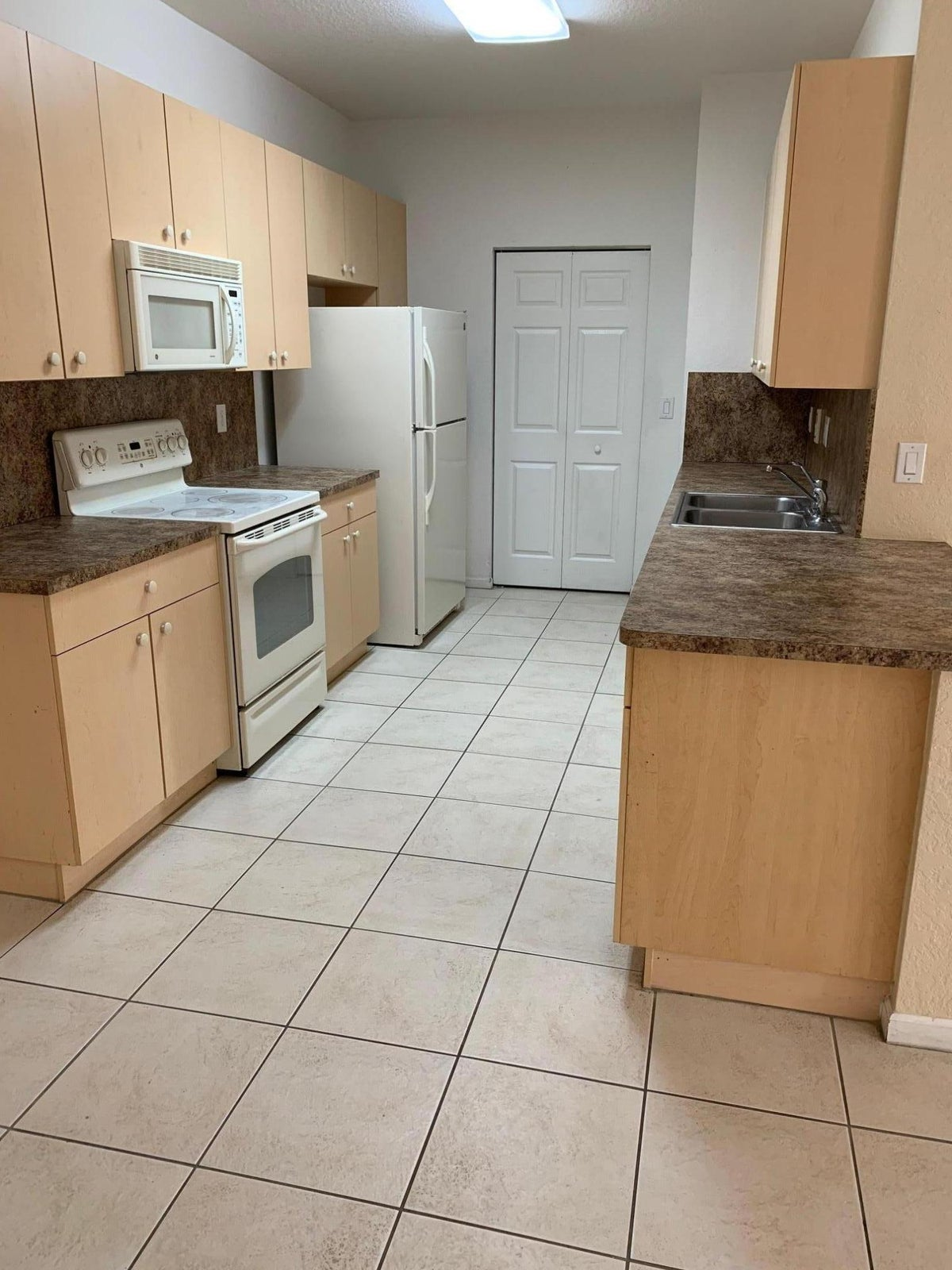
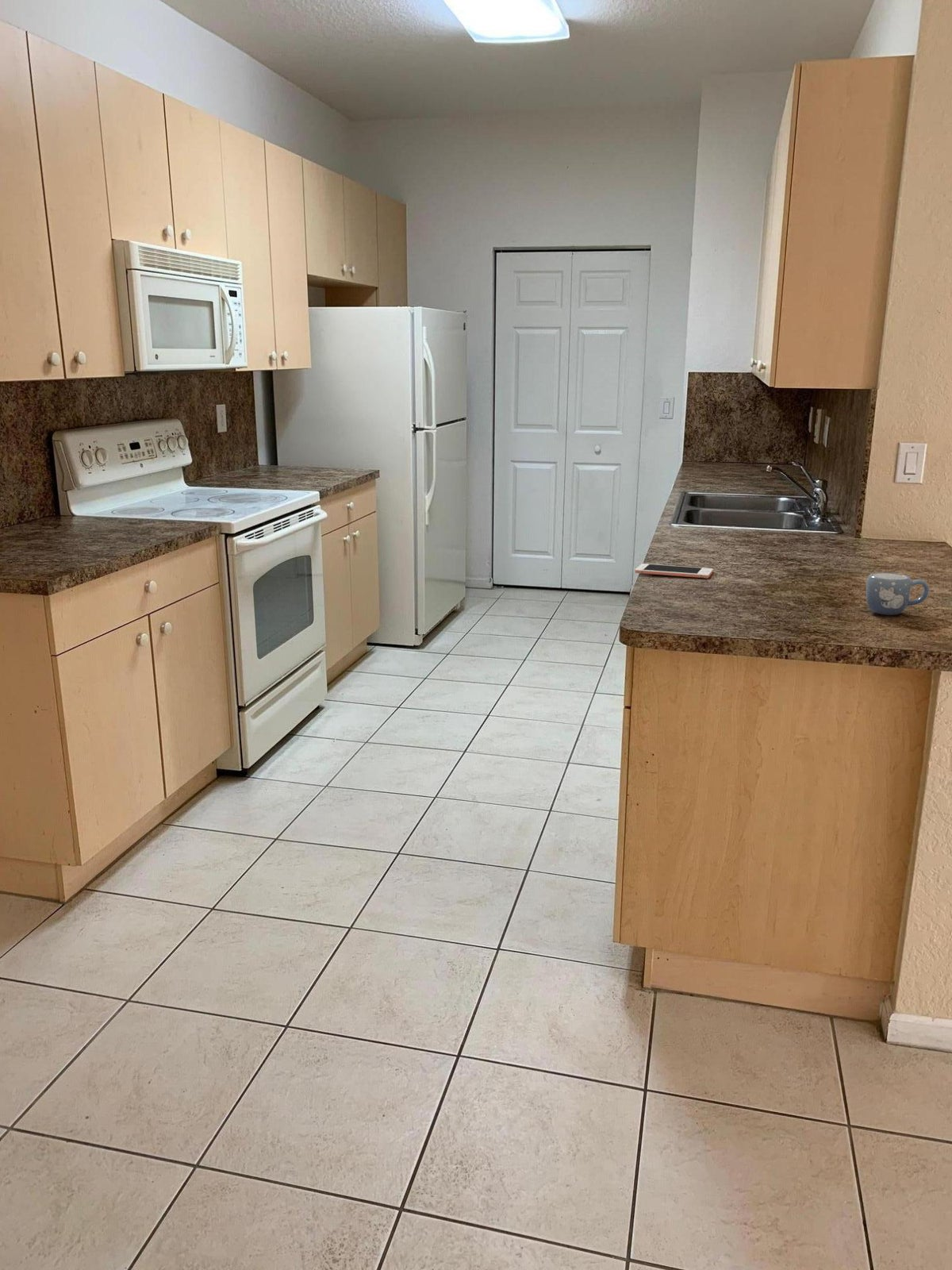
+ mug [866,571,930,616]
+ cell phone [635,563,714,579]
